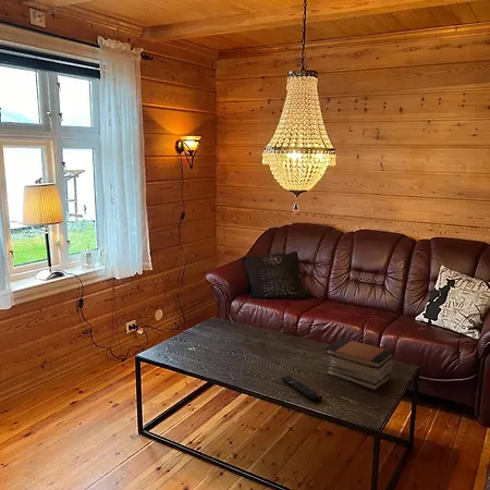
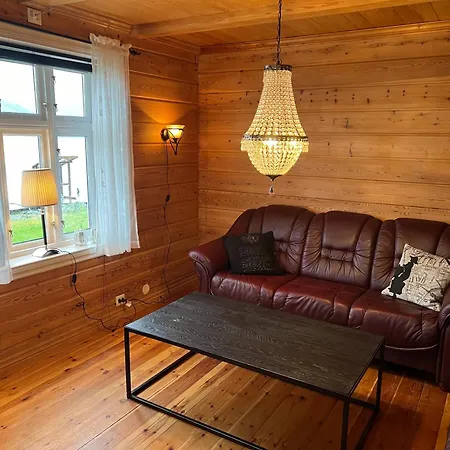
- book stack [324,338,395,391]
- remote control [280,375,323,403]
